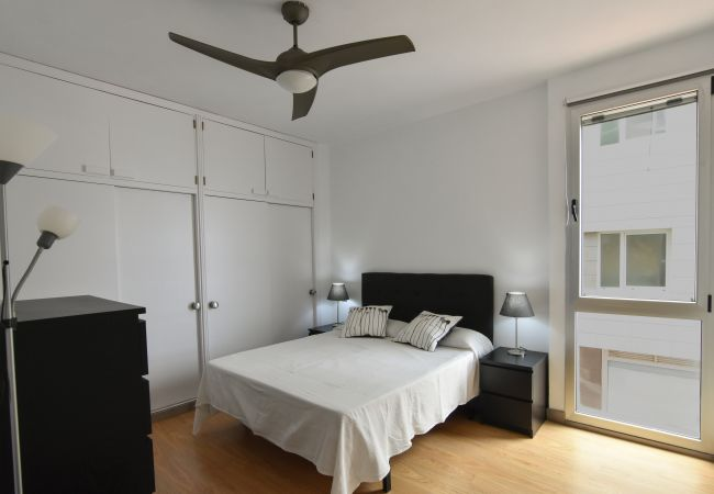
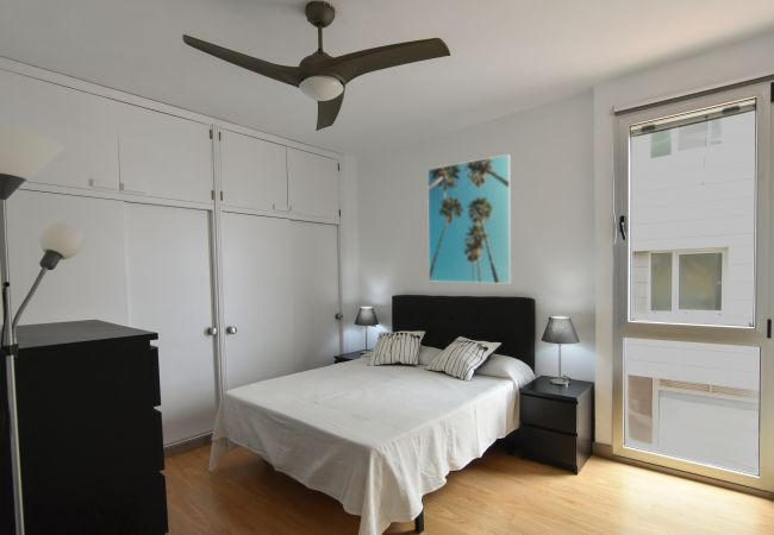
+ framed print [426,153,512,285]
